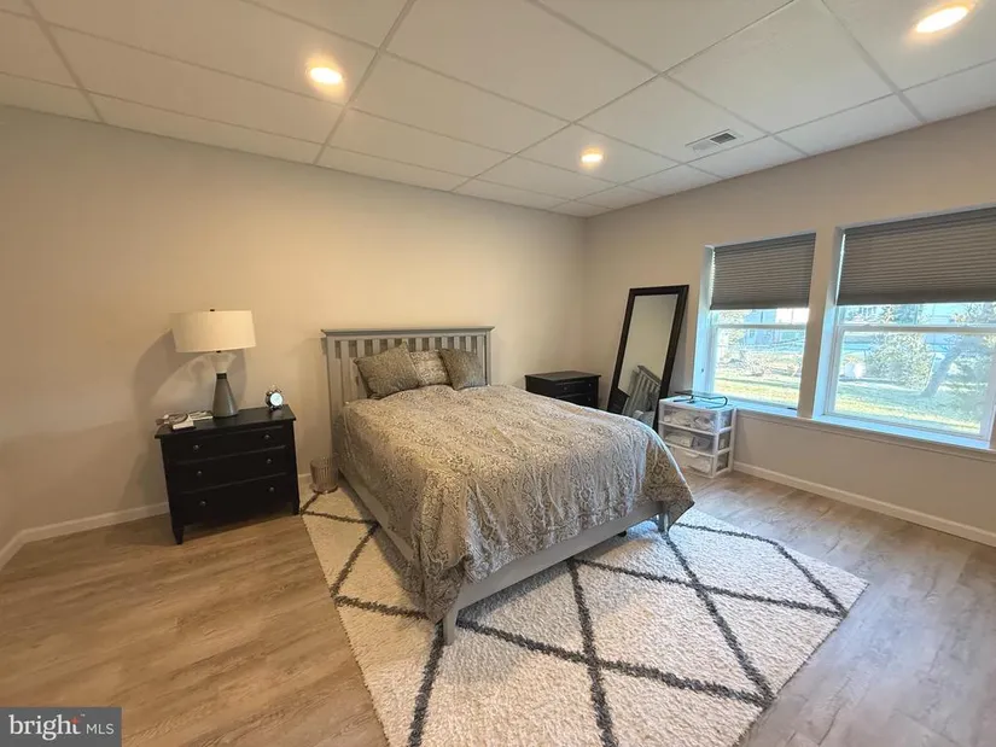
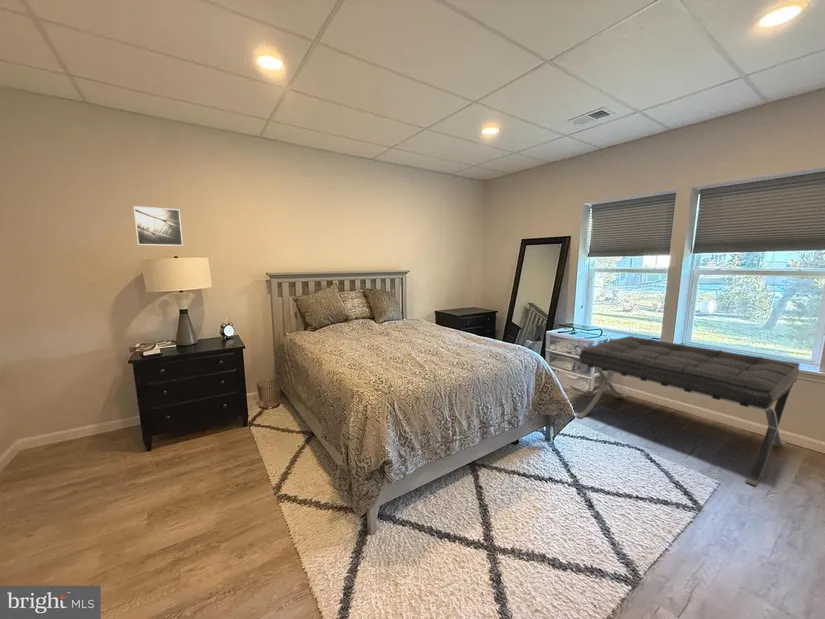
+ bench [575,335,801,486]
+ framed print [133,205,184,247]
